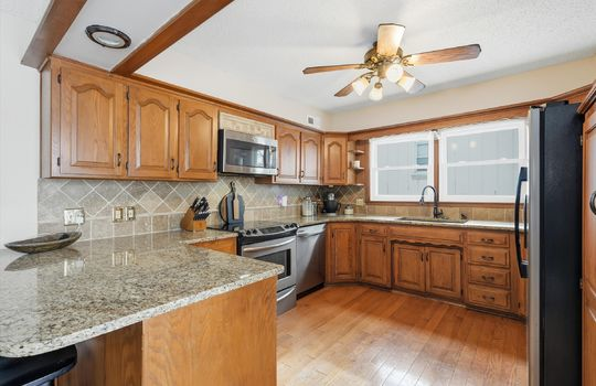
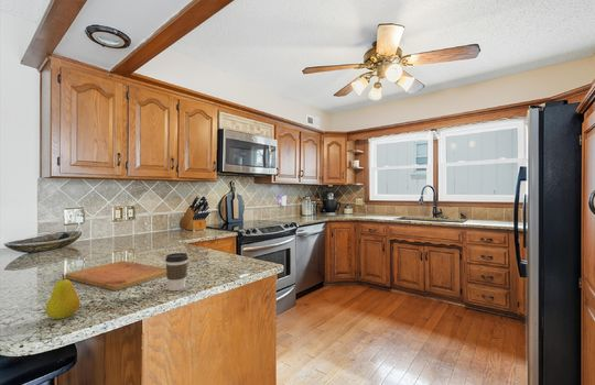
+ fruit [45,273,82,320]
+ cutting board [64,260,166,292]
+ coffee cup [164,252,190,292]
